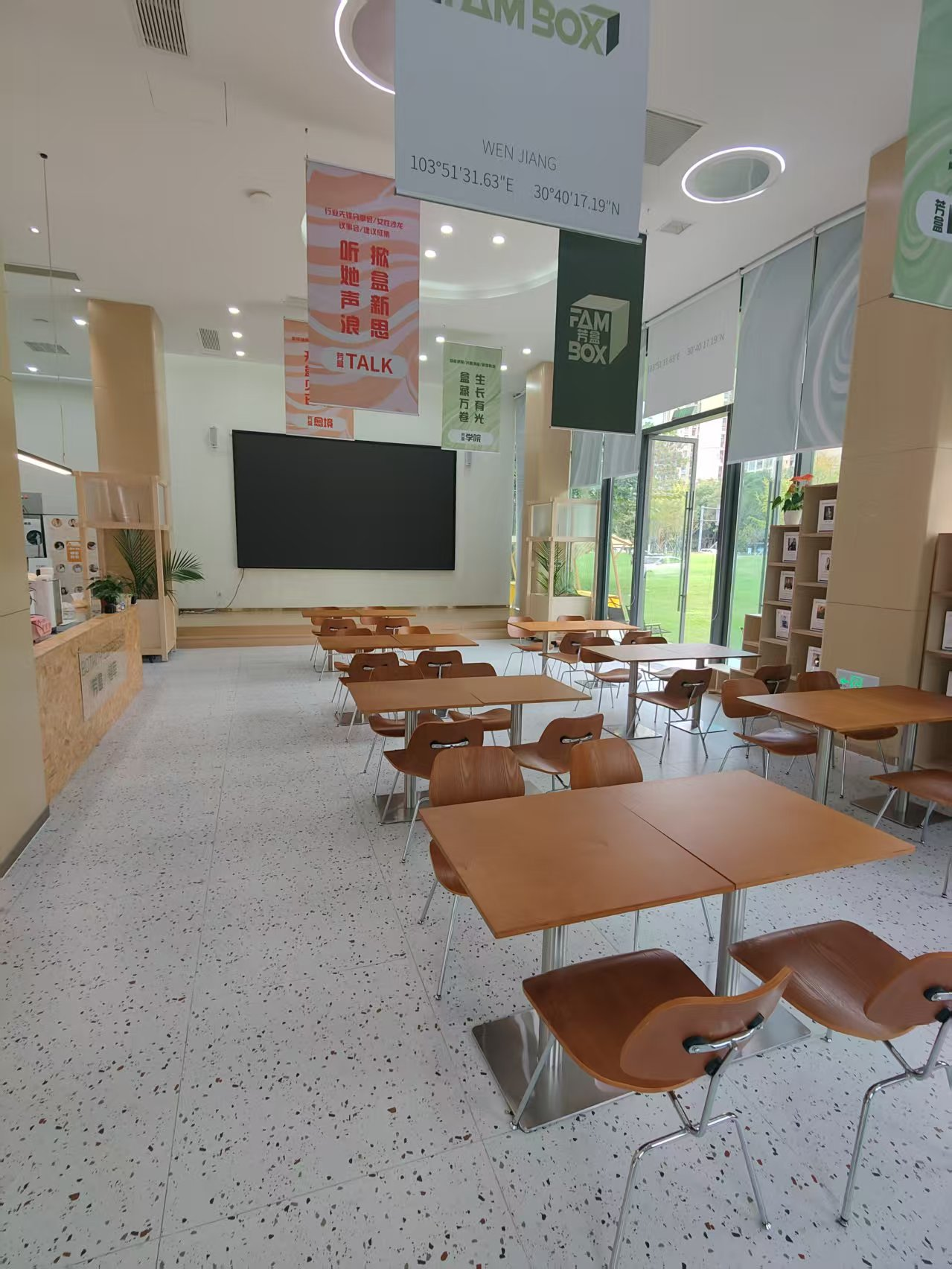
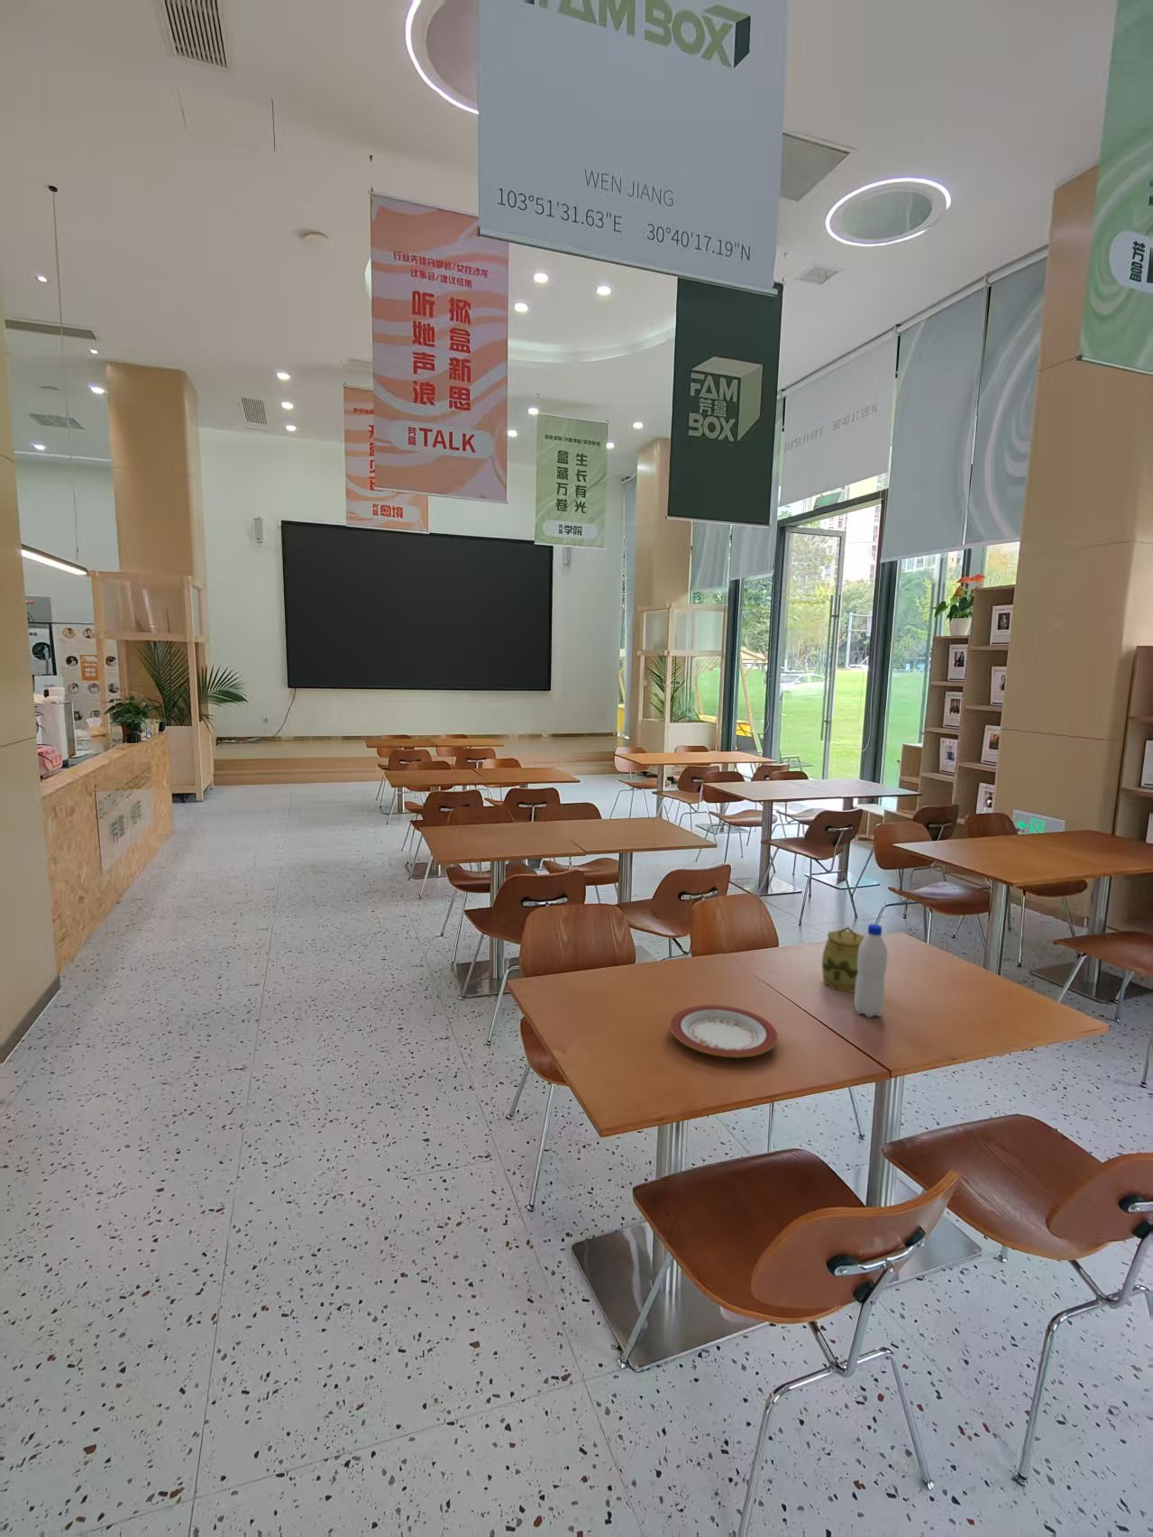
+ jar [821,927,866,993]
+ water bottle [854,923,889,1019]
+ plate [669,1004,779,1059]
